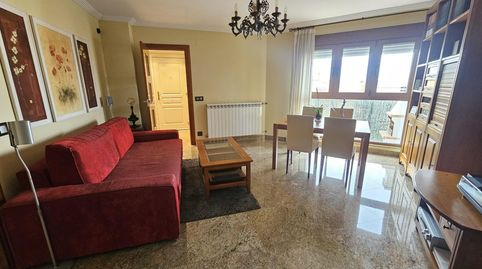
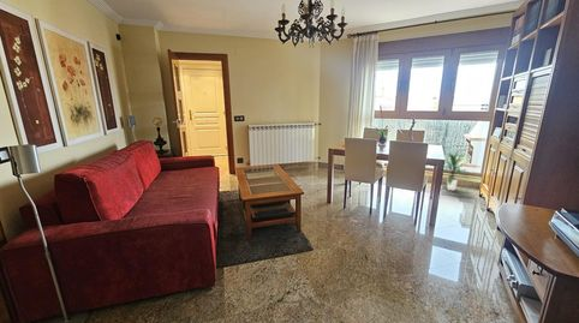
+ indoor plant [442,149,471,192]
